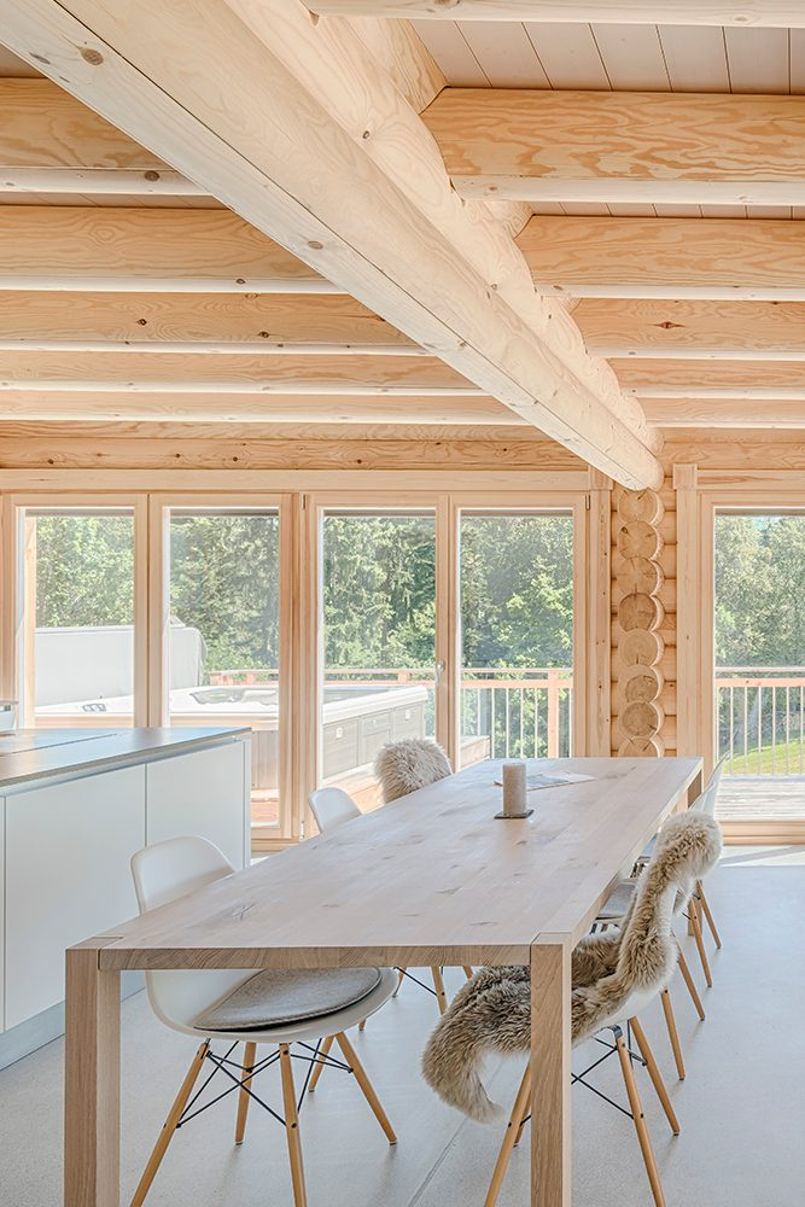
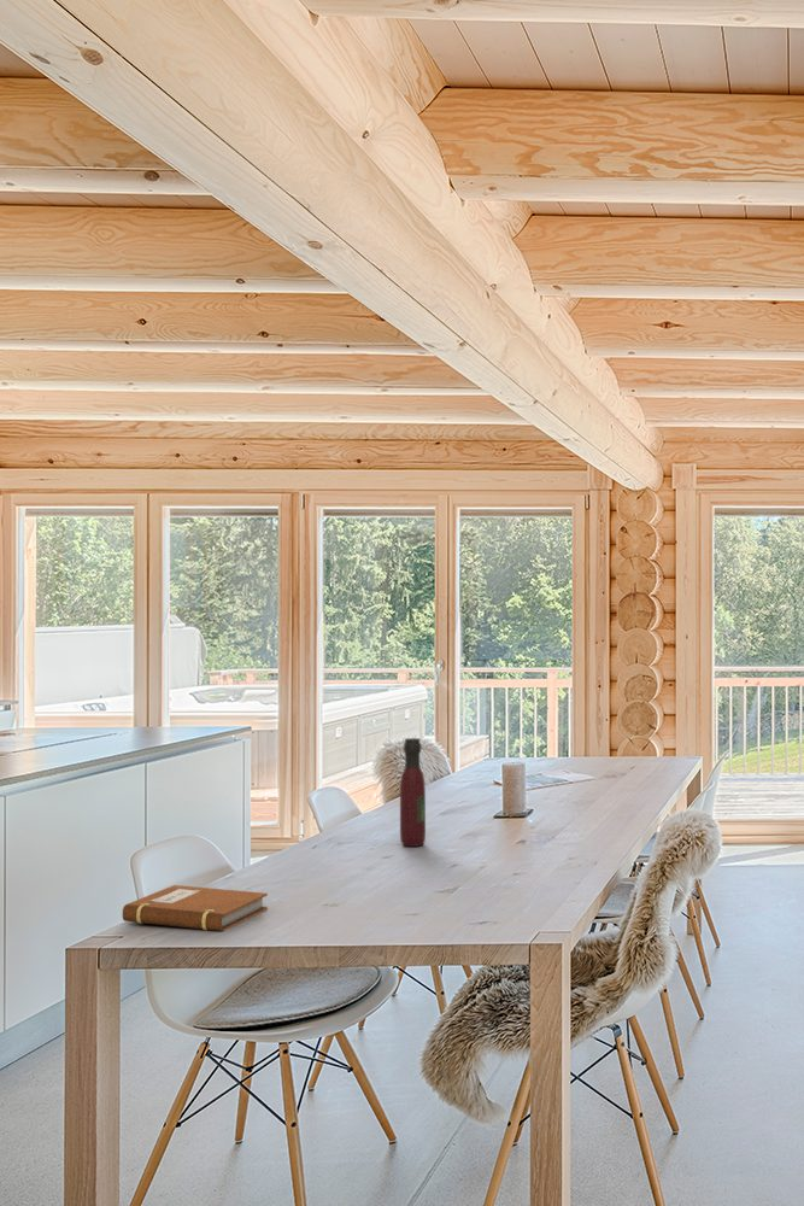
+ notebook [122,884,269,932]
+ wine bottle [399,737,427,848]
